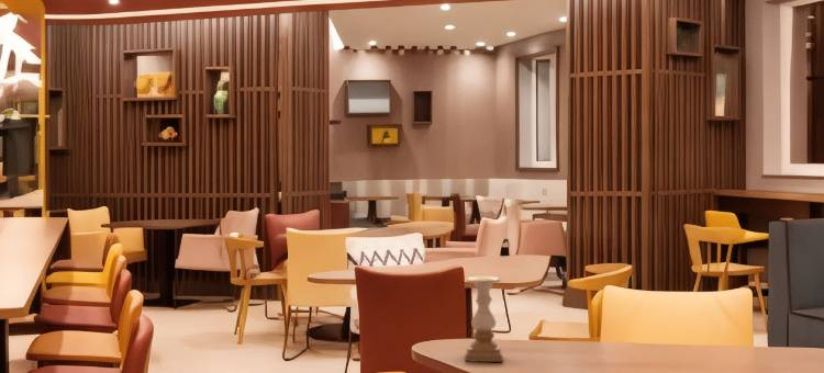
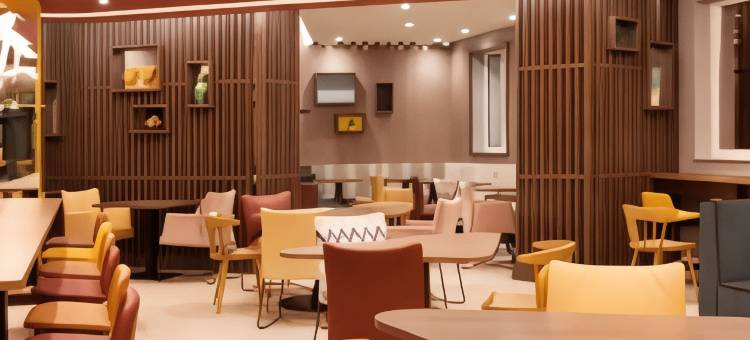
- candle holder [464,275,503,363]
